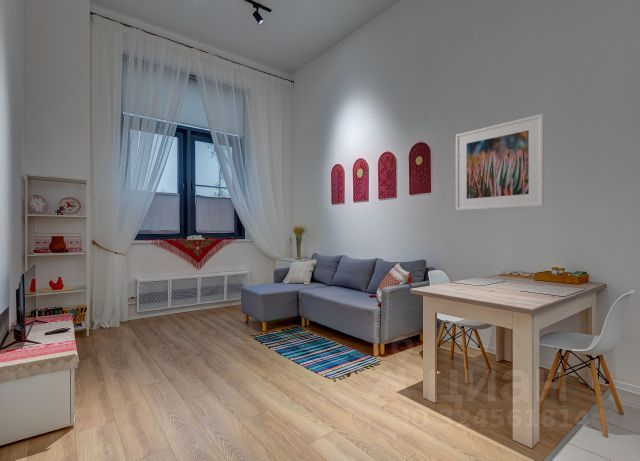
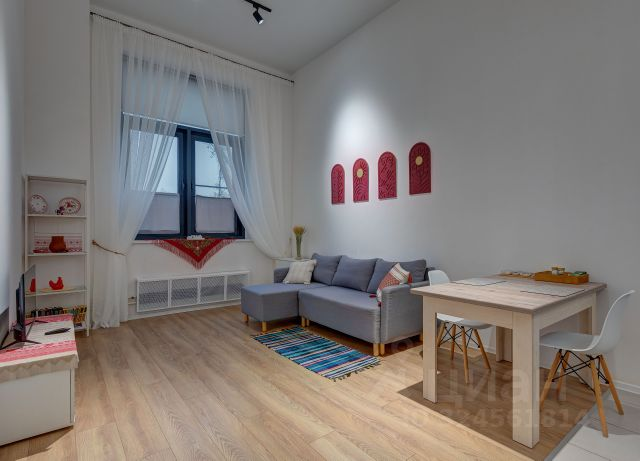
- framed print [455,113,545,212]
